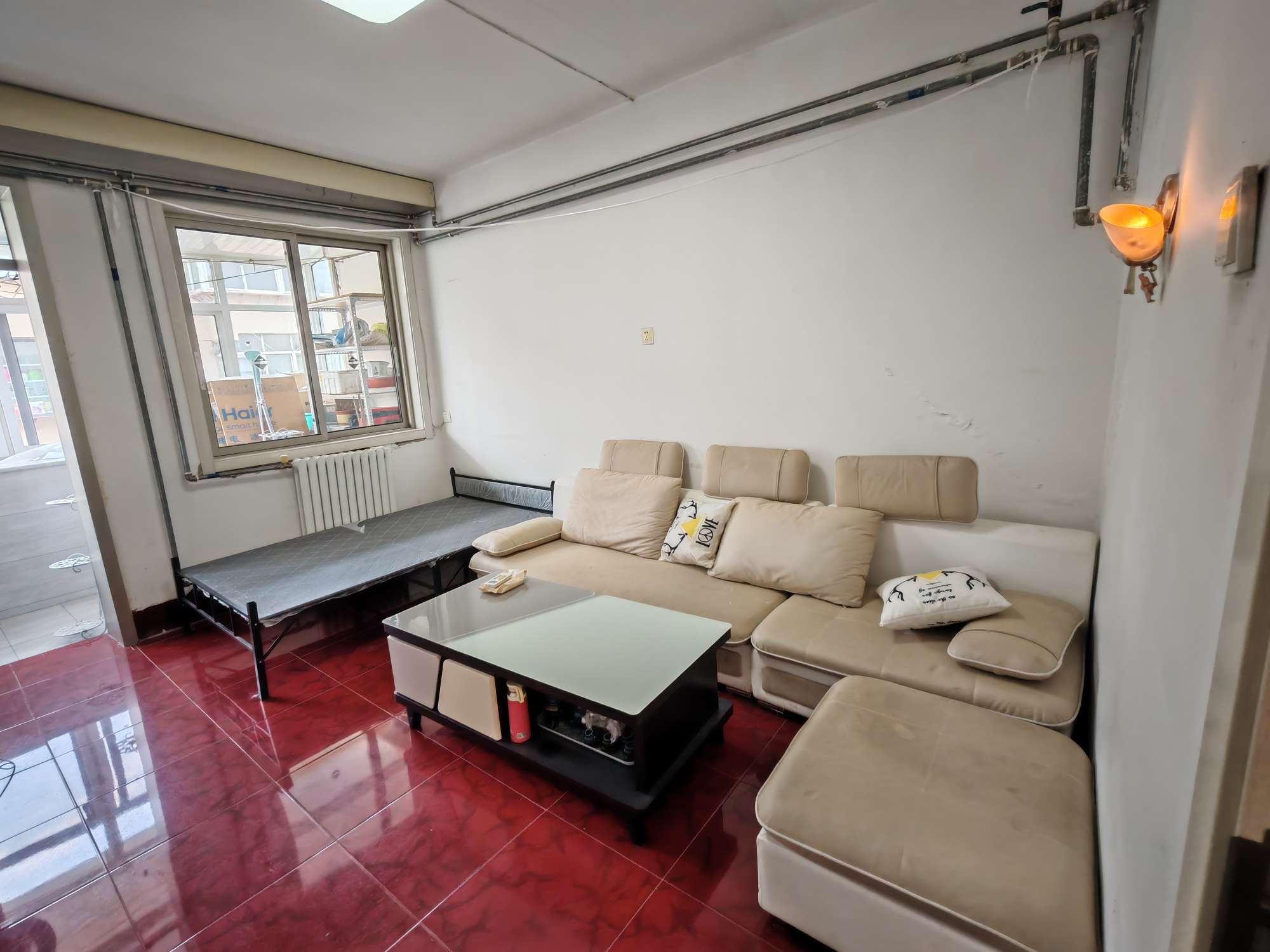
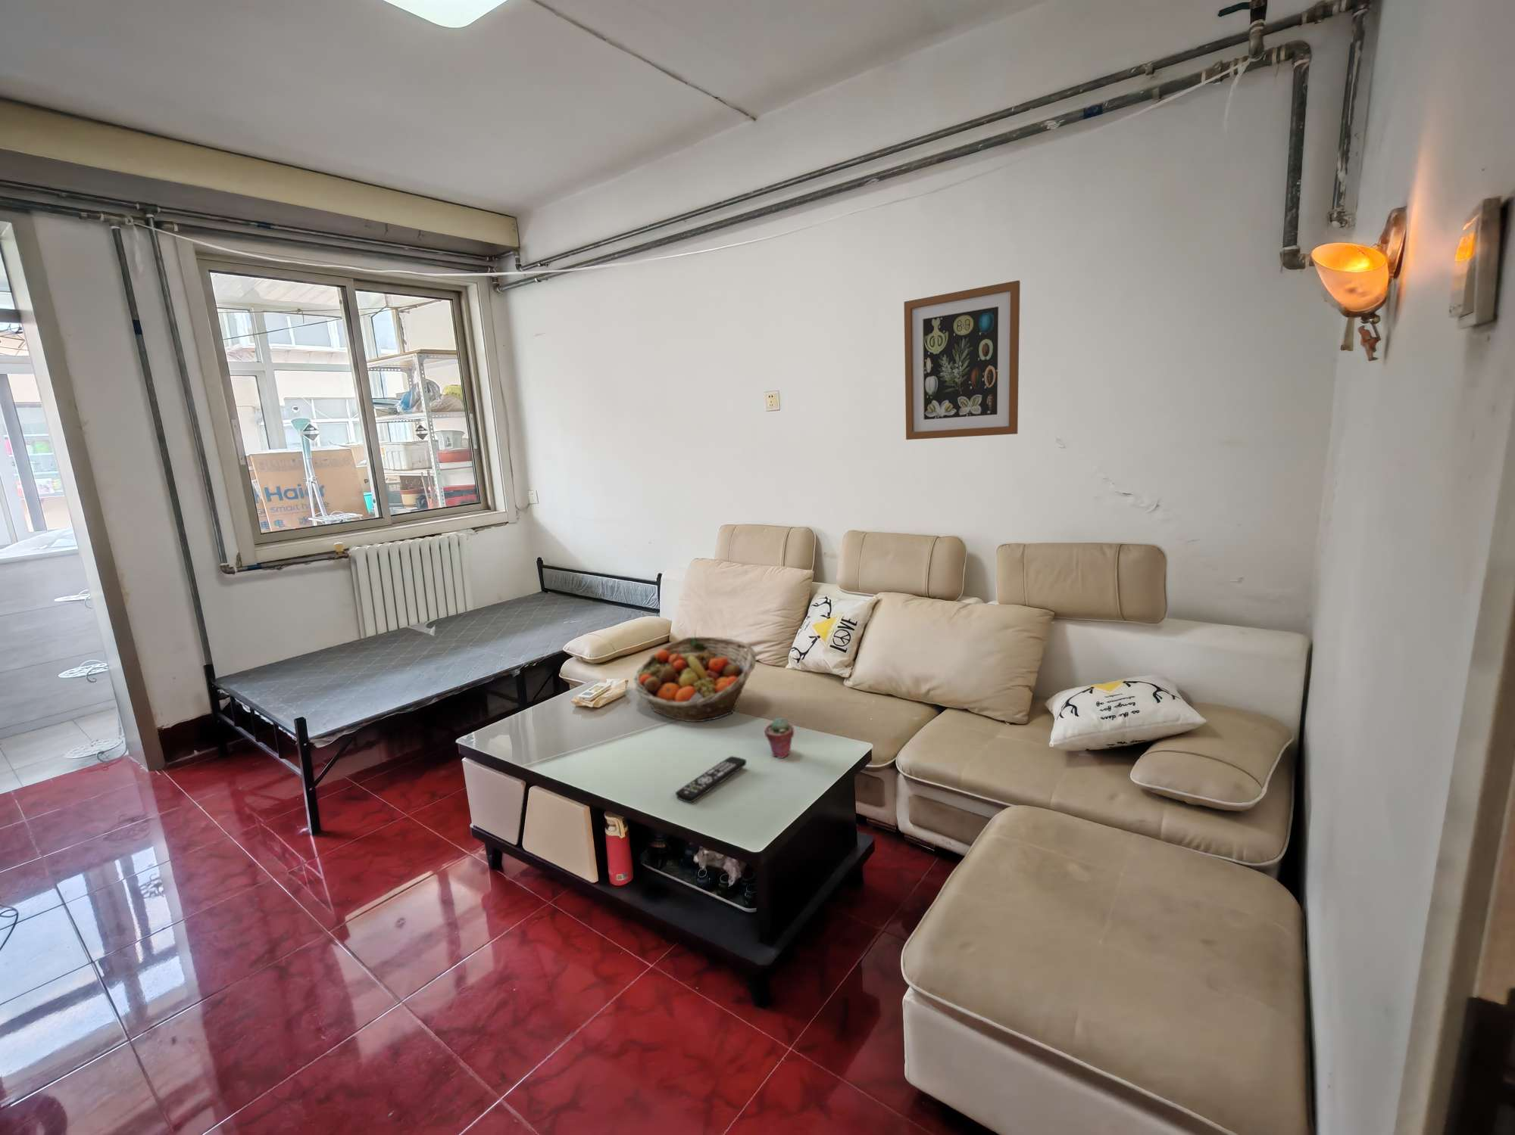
+ potted succulent [763,717,794,759]
+ remote control [675,755,748,804]
+ wall art [903,280,1020,440]
+ fruit basket [633,635,756,722]
